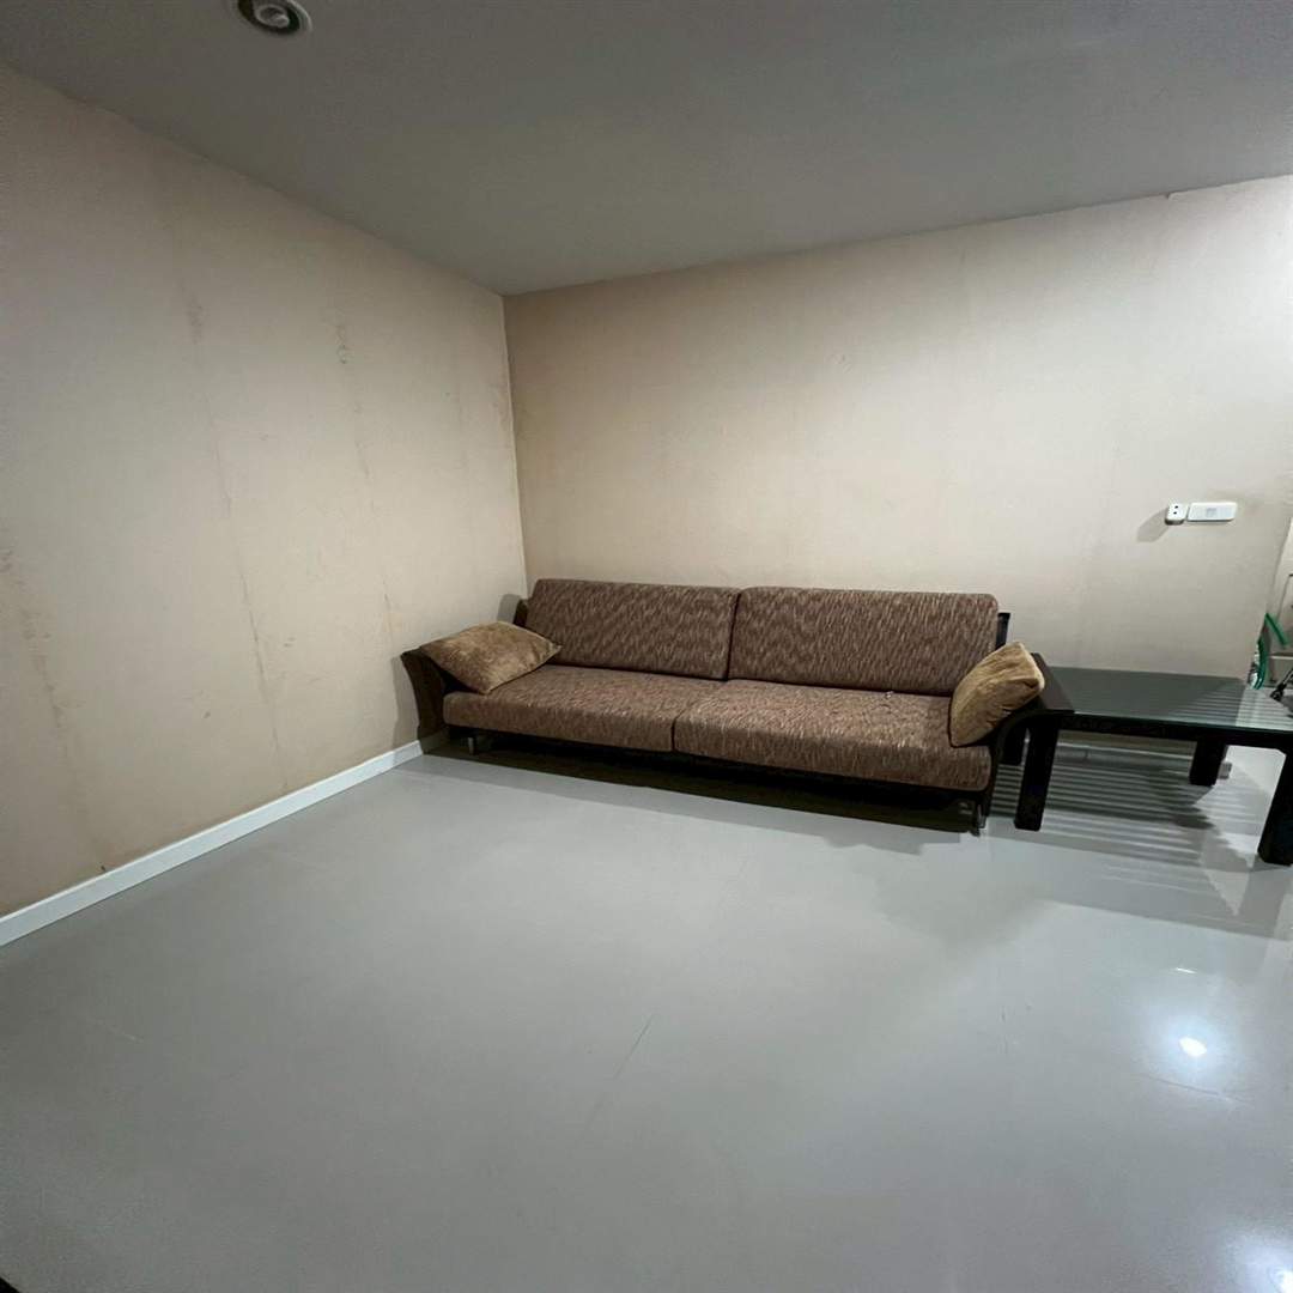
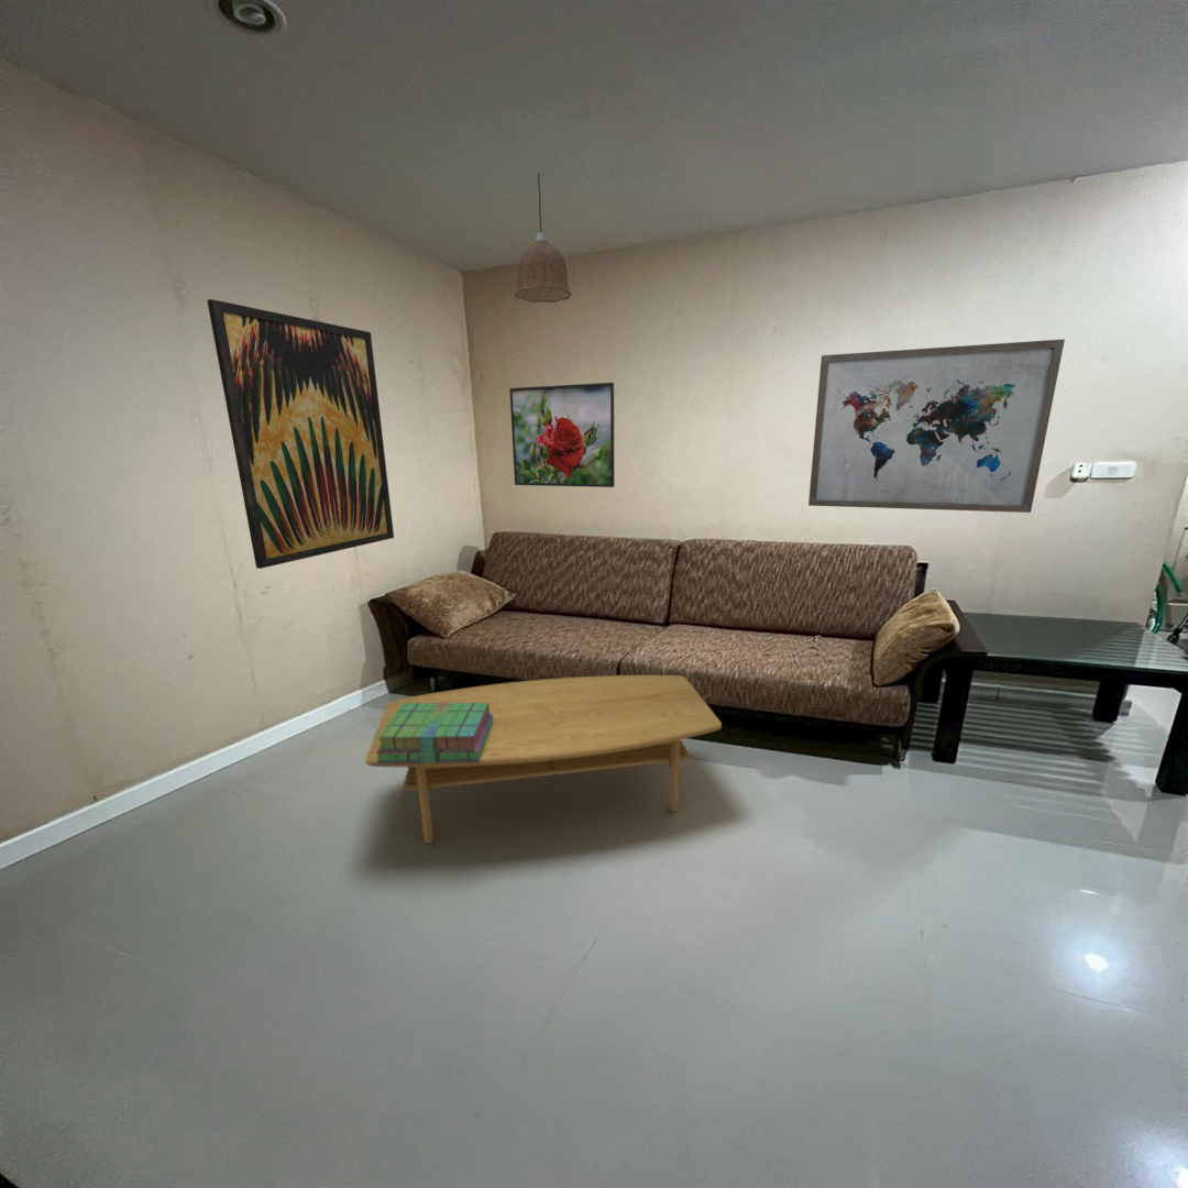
+ pendant lamp [514,172,572,304]
+ stack of books [375,702,493,763]
+ coffee table [364,674,723,845]
+ wall art [807,338,1066,514]
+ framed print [508,382,616,488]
+ wall art [206,298,395,570]
